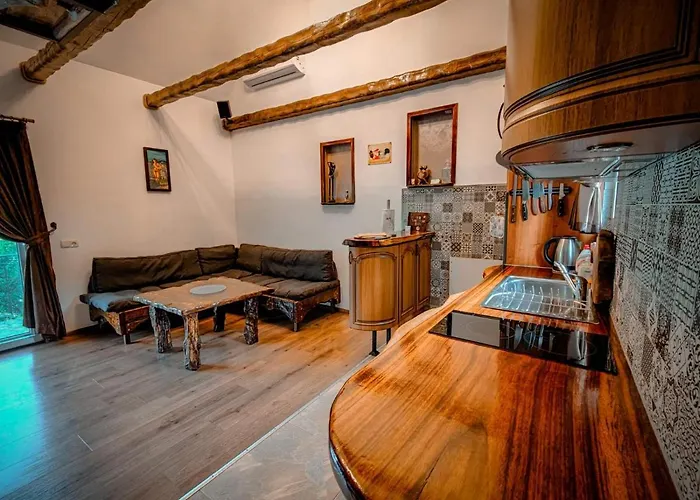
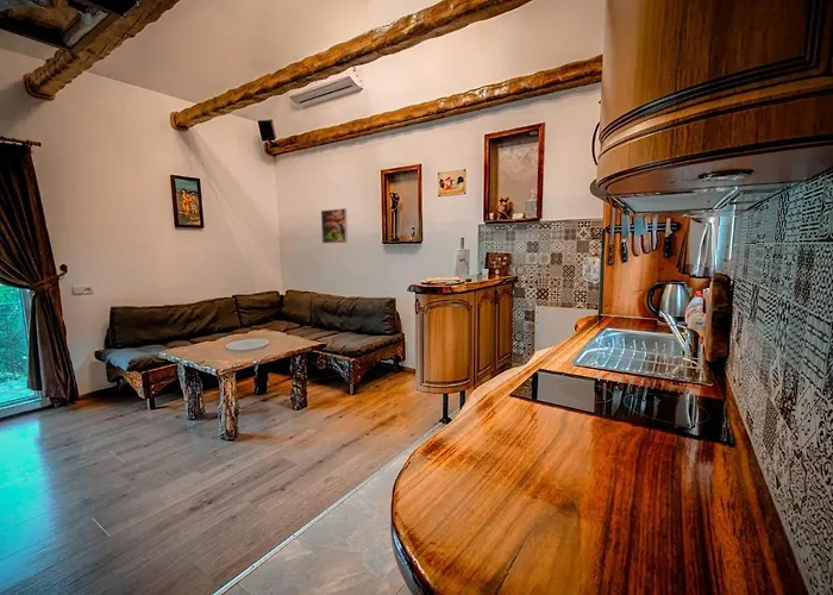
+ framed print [320,207,349,244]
